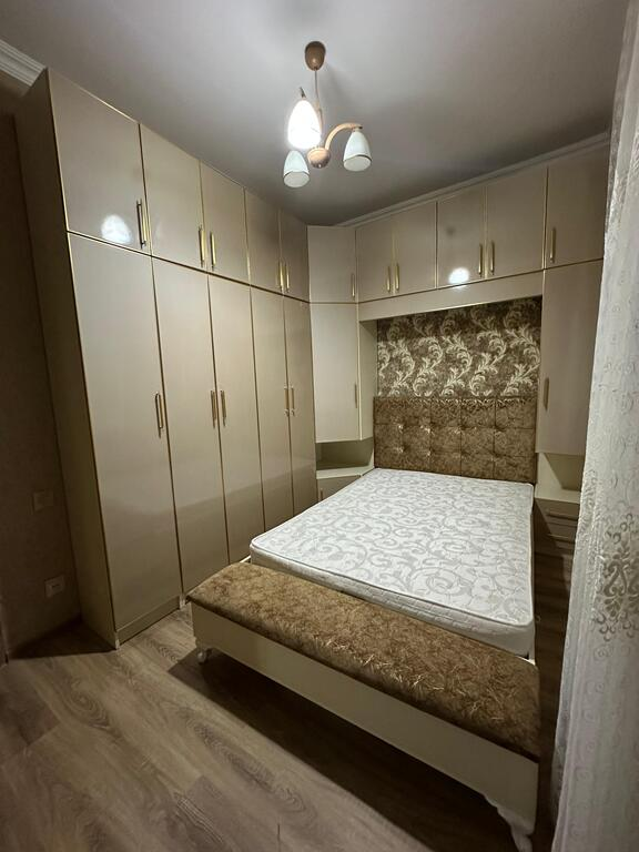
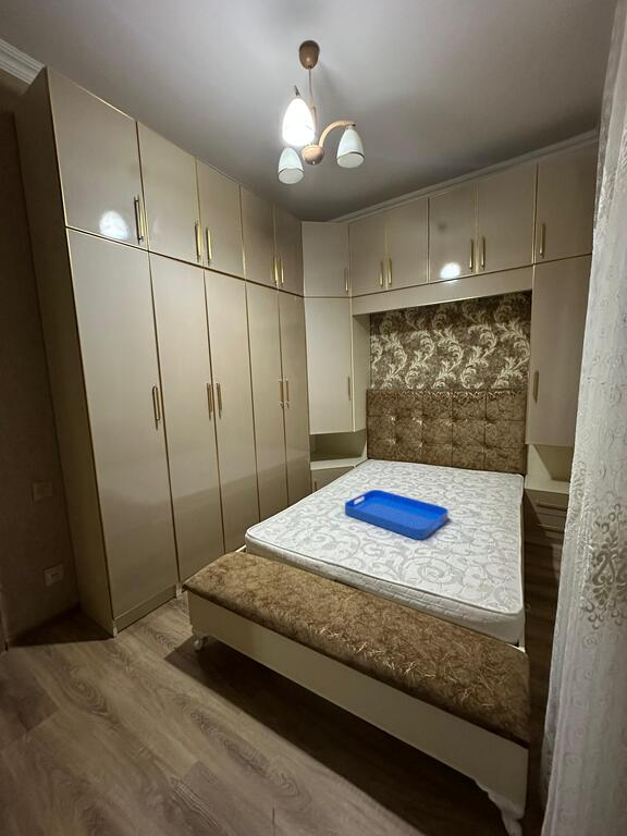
+ serving tray [344,489,448,540]
